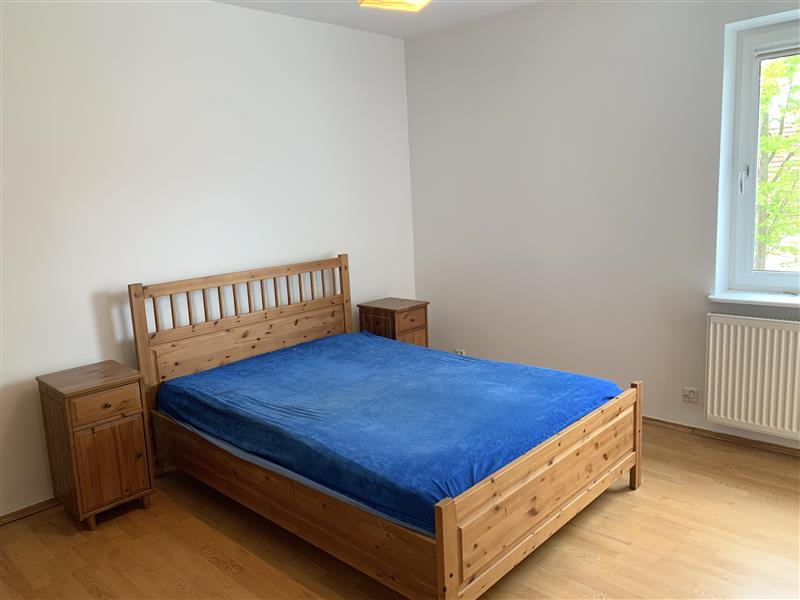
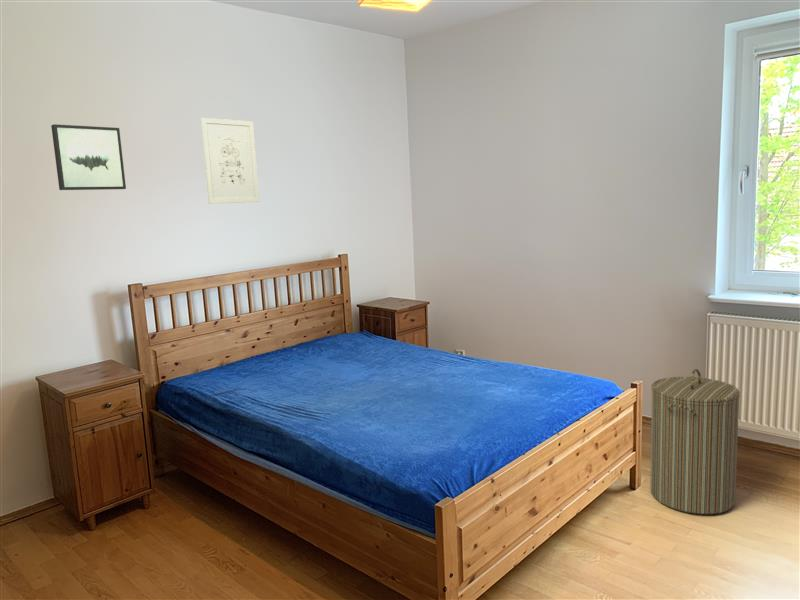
+ wall art [50,123,127,191]
+ laundry hamper [649,368,741,515]
+ wall art [200,117,260,205]
